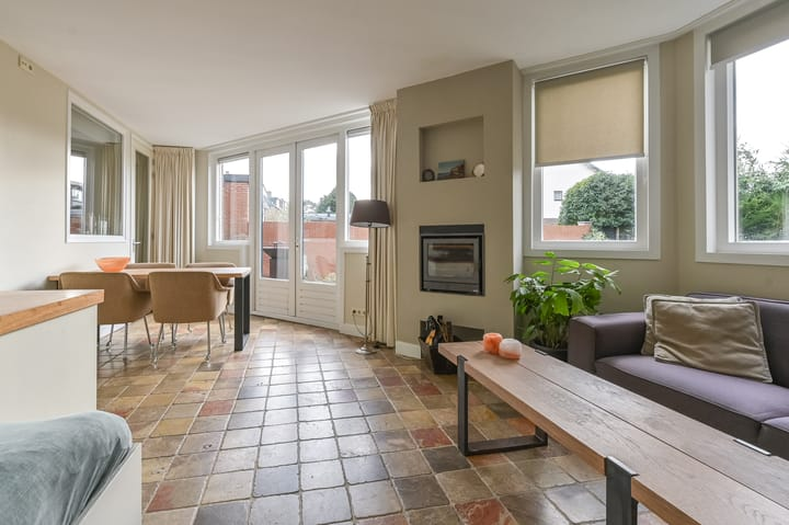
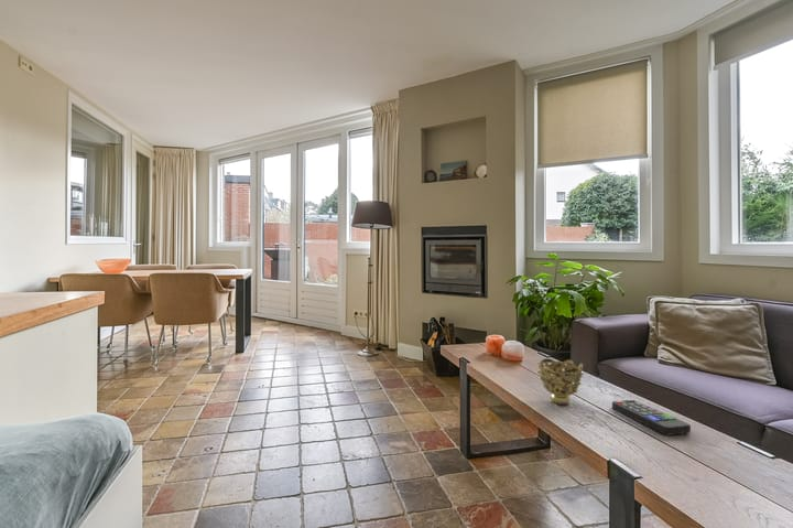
+ remote control [611,399,692,437]
+ decorative bowl [536,357,585,406]
